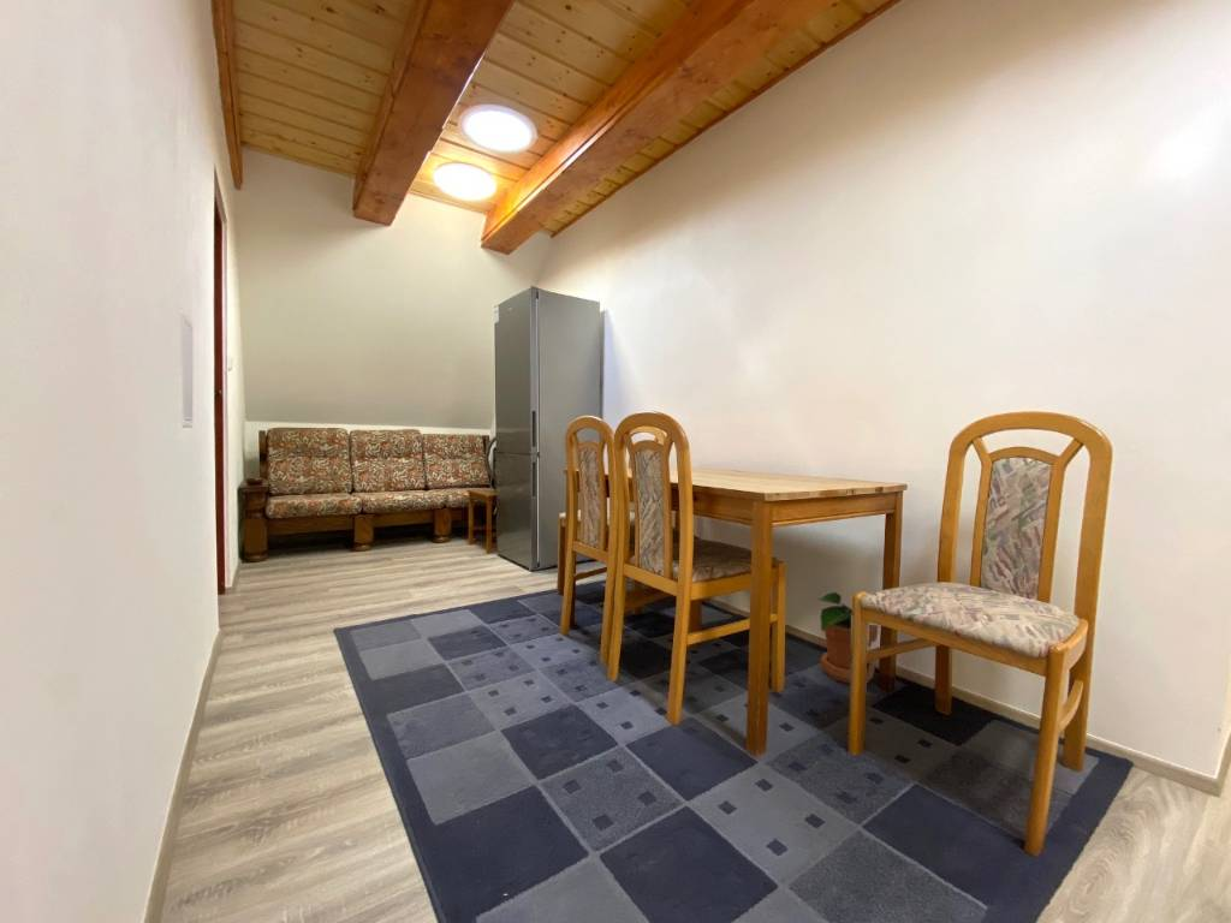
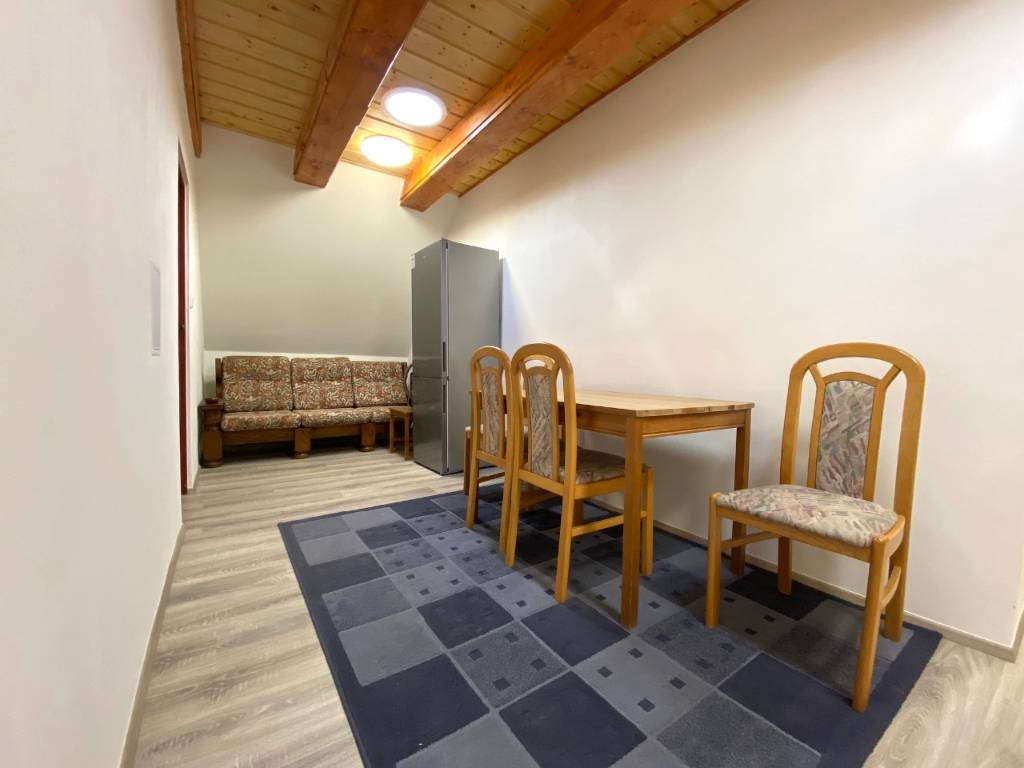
- potted plant [816,591,885,685]
